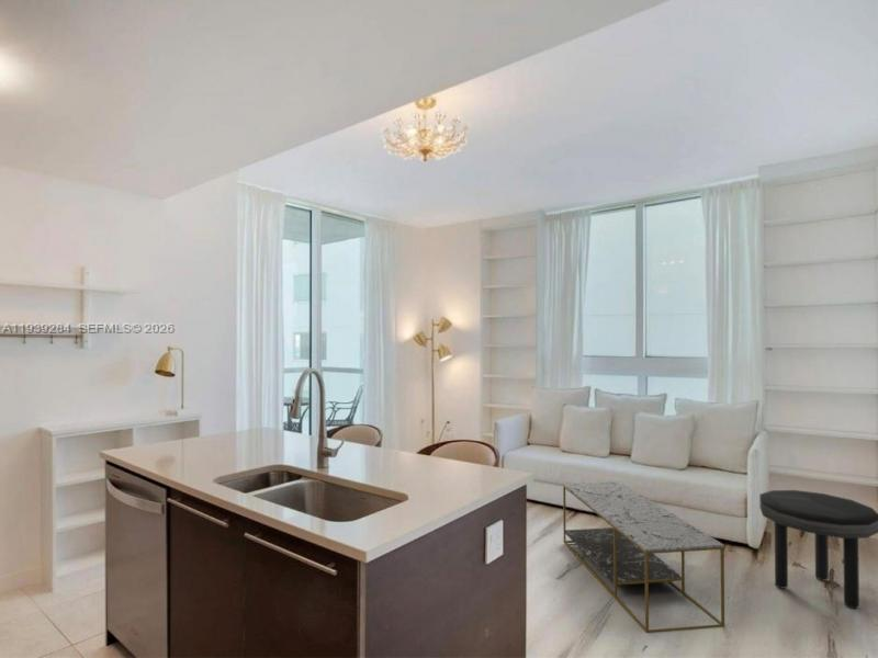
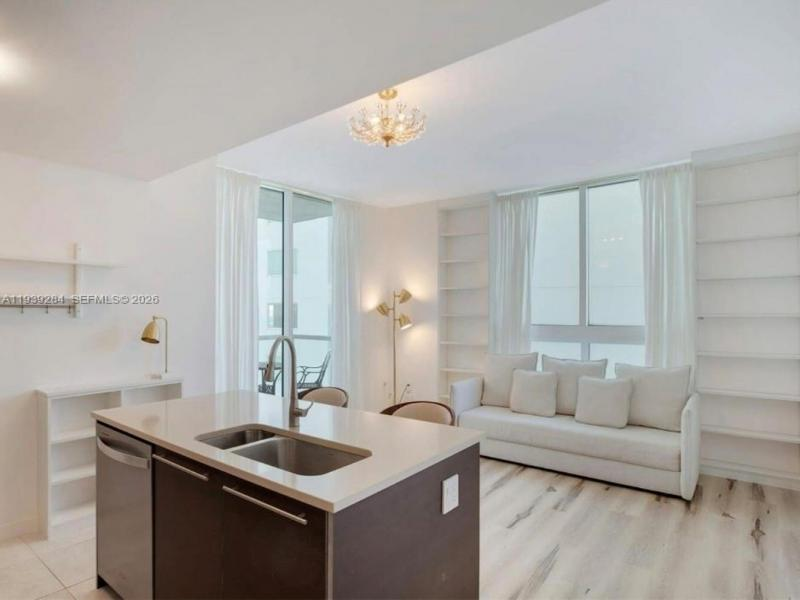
- coffee table [562,480,725,634]
- side table [758,489,878,610]
